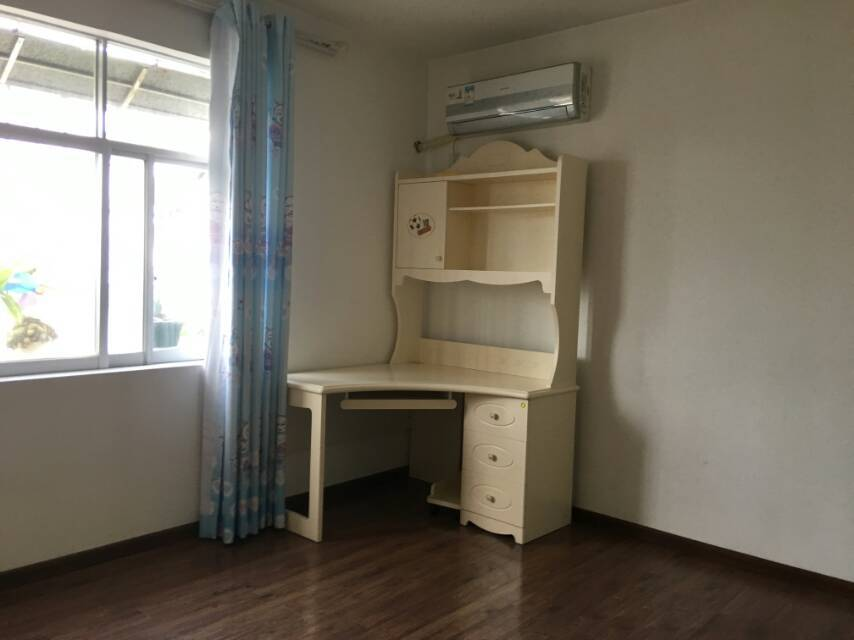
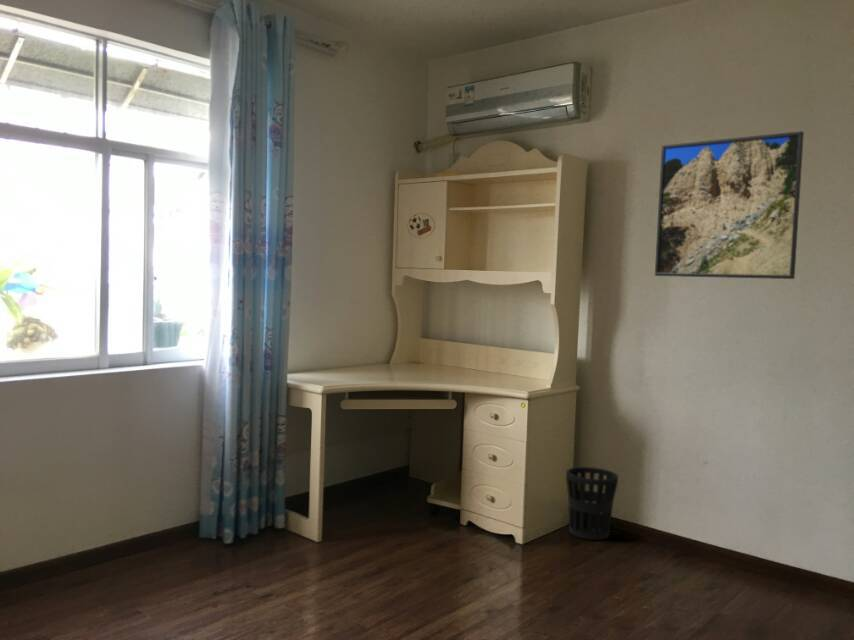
+ wastebasket [565,466,619,541]
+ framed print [654,130,805,280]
